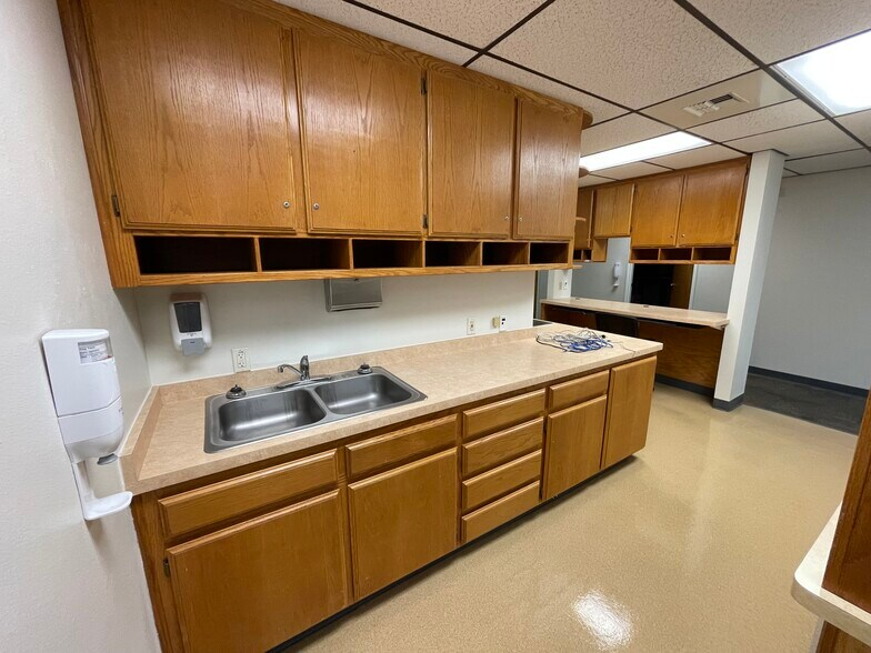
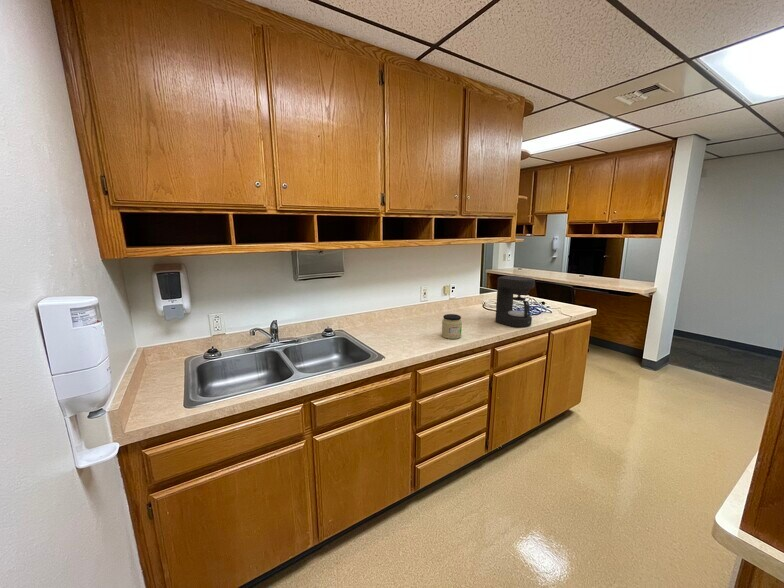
+ jar [441,313,463,340]
+ coffee maker [494,275,536,328]
